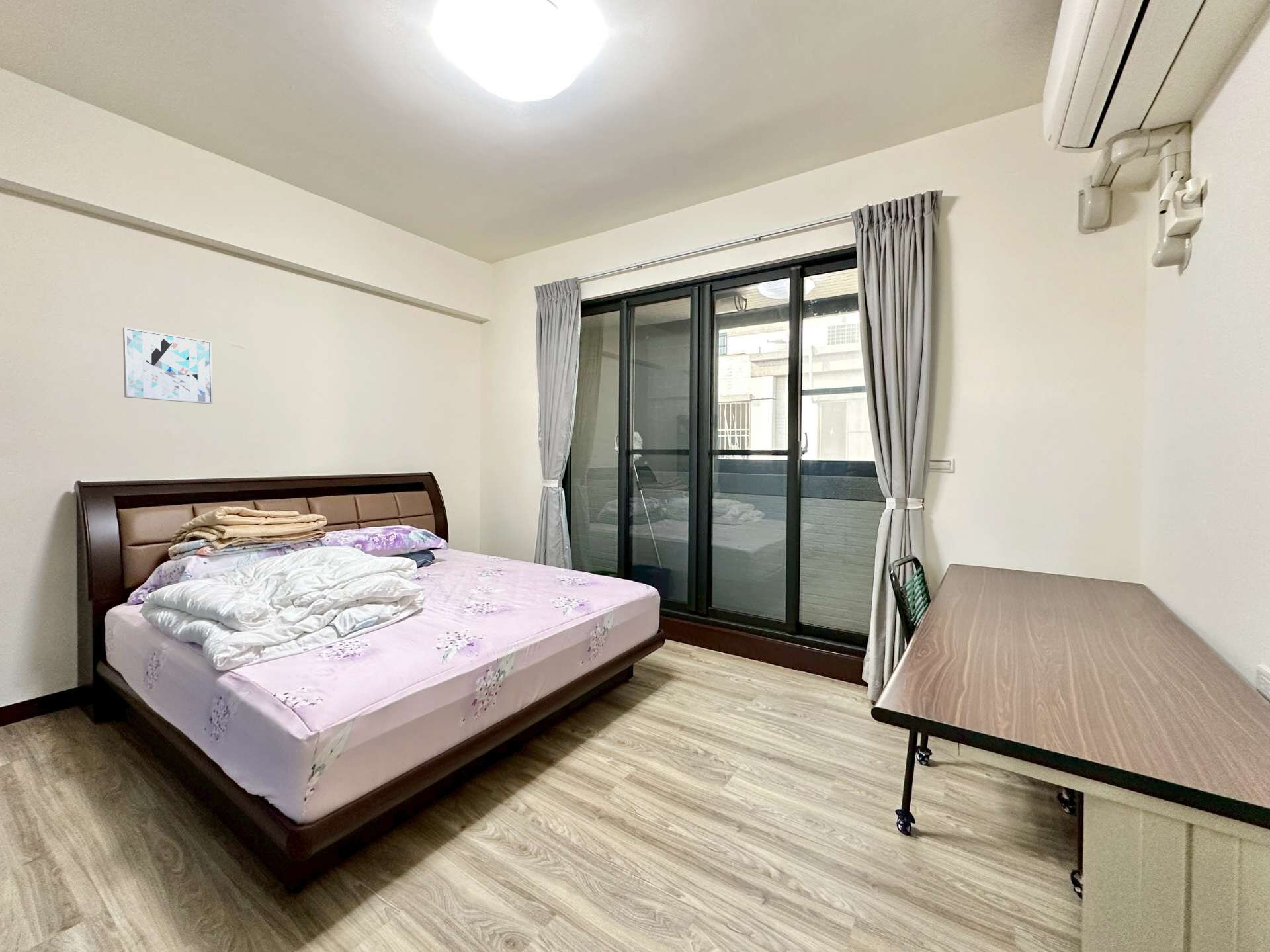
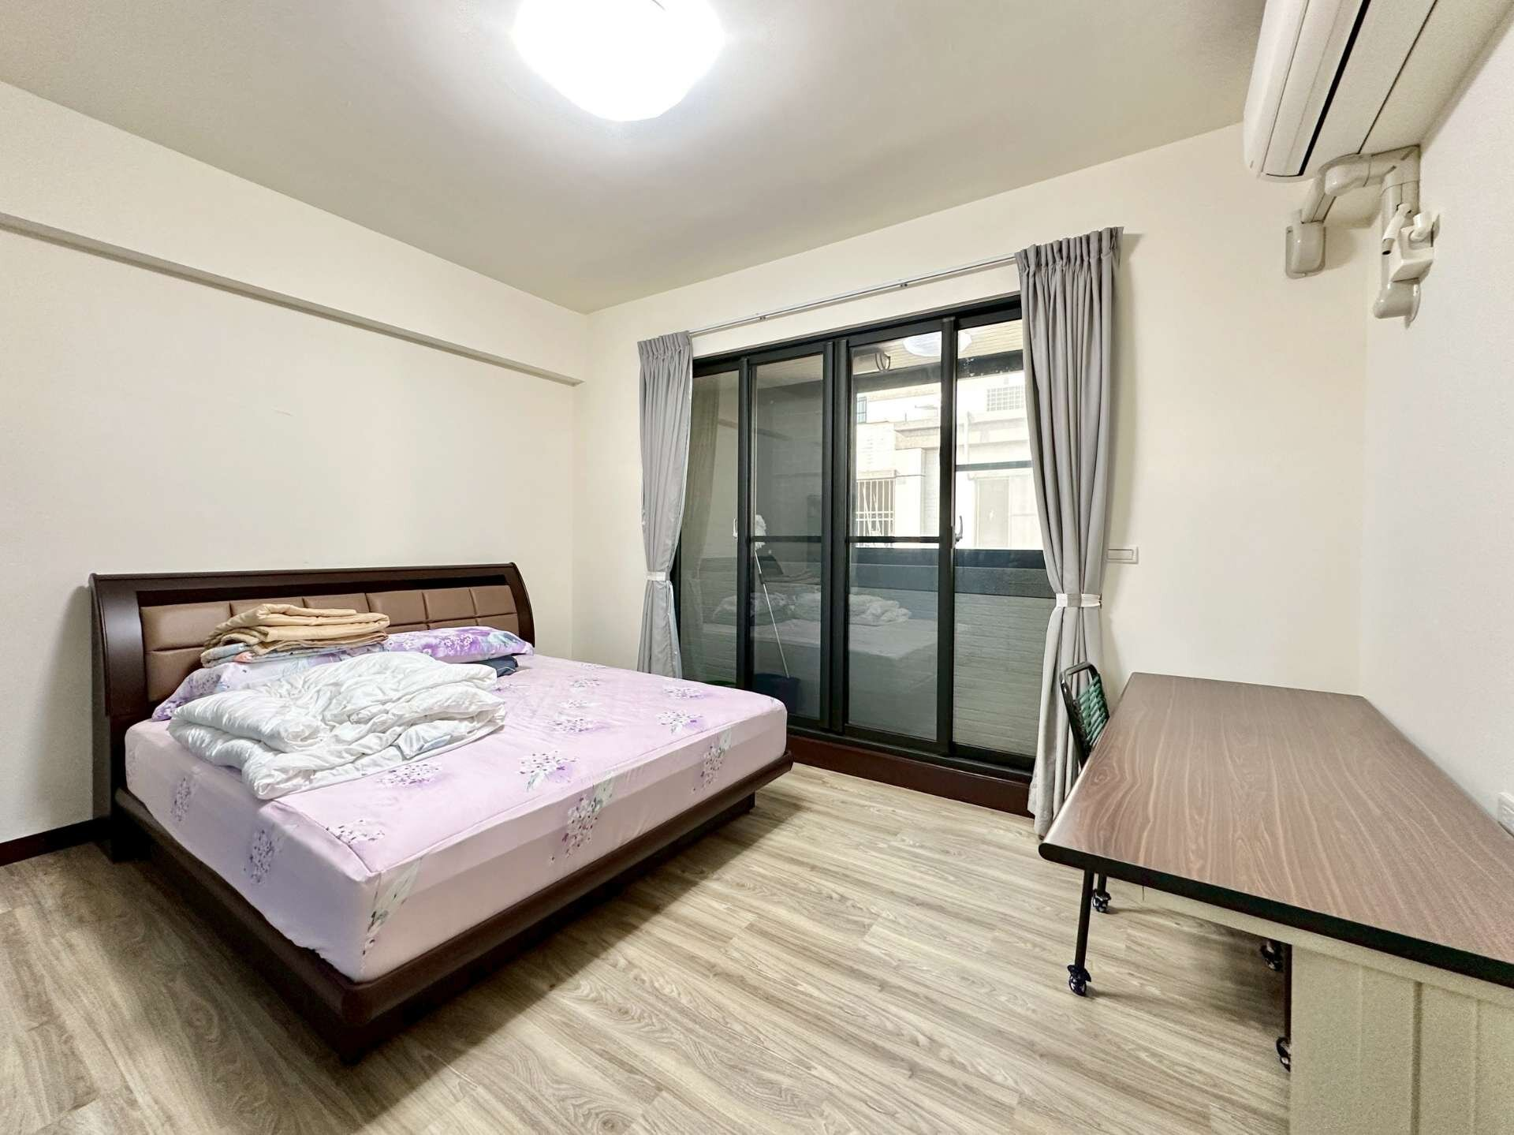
- wall art [122,327,213,405]
